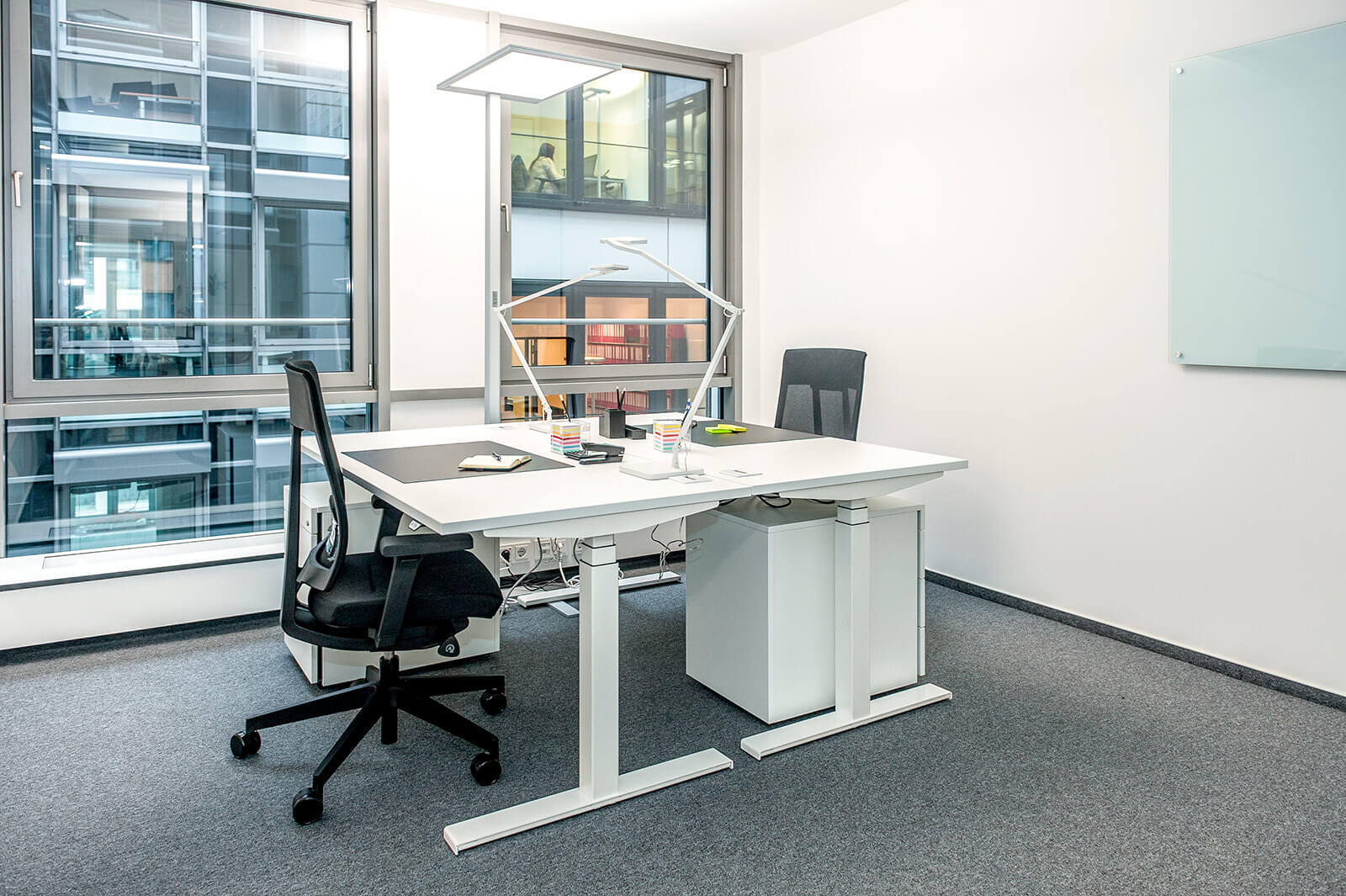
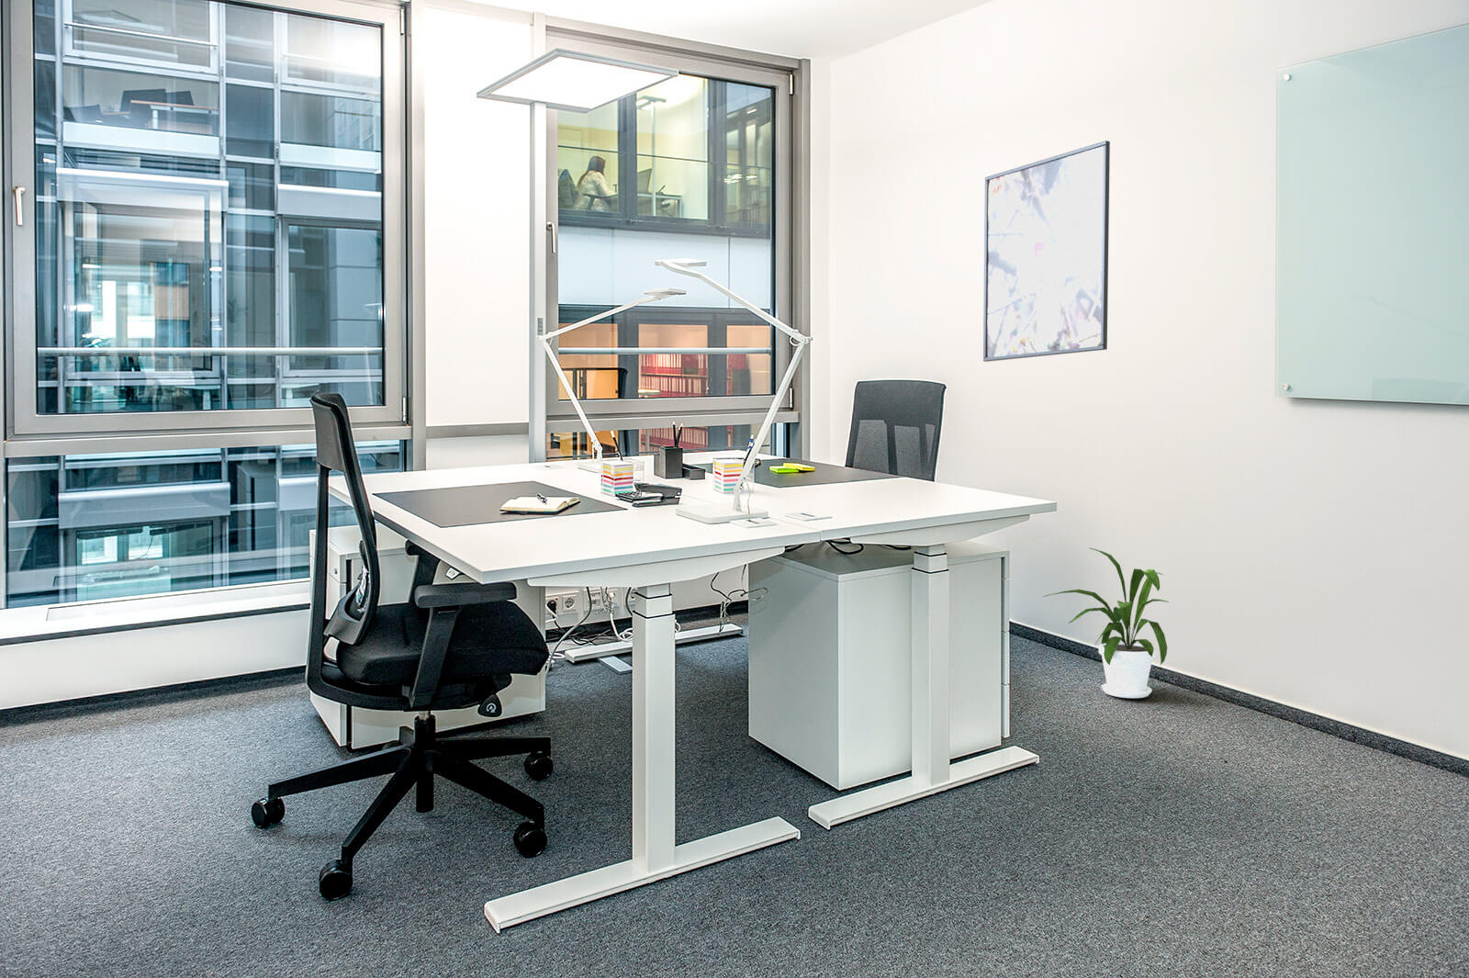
+ house plant [1042,547,1170,699]
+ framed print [982,140,1111,362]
